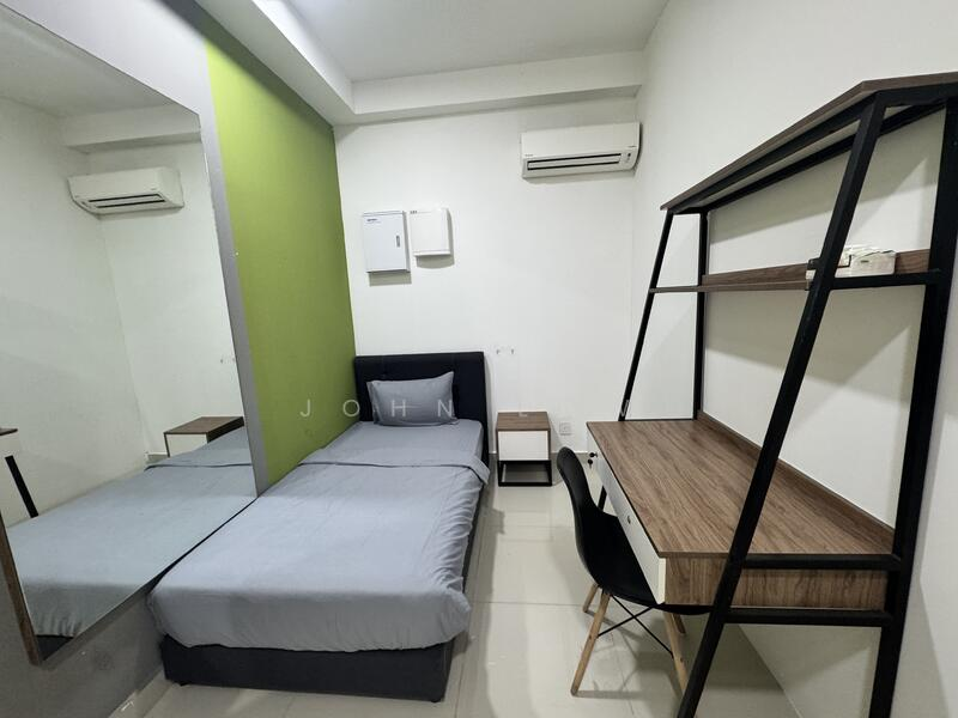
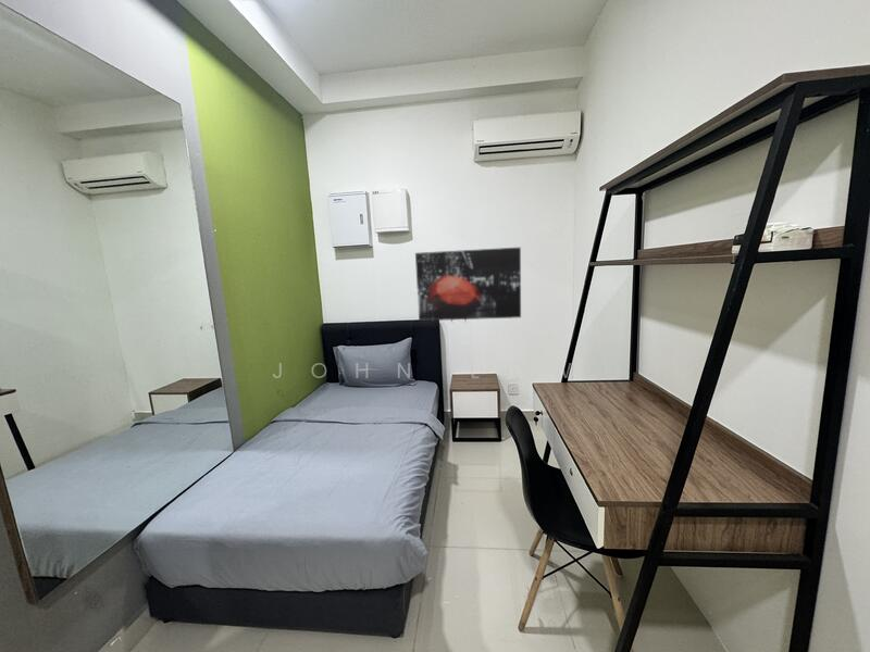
+ wall art [414,247,522,322]
